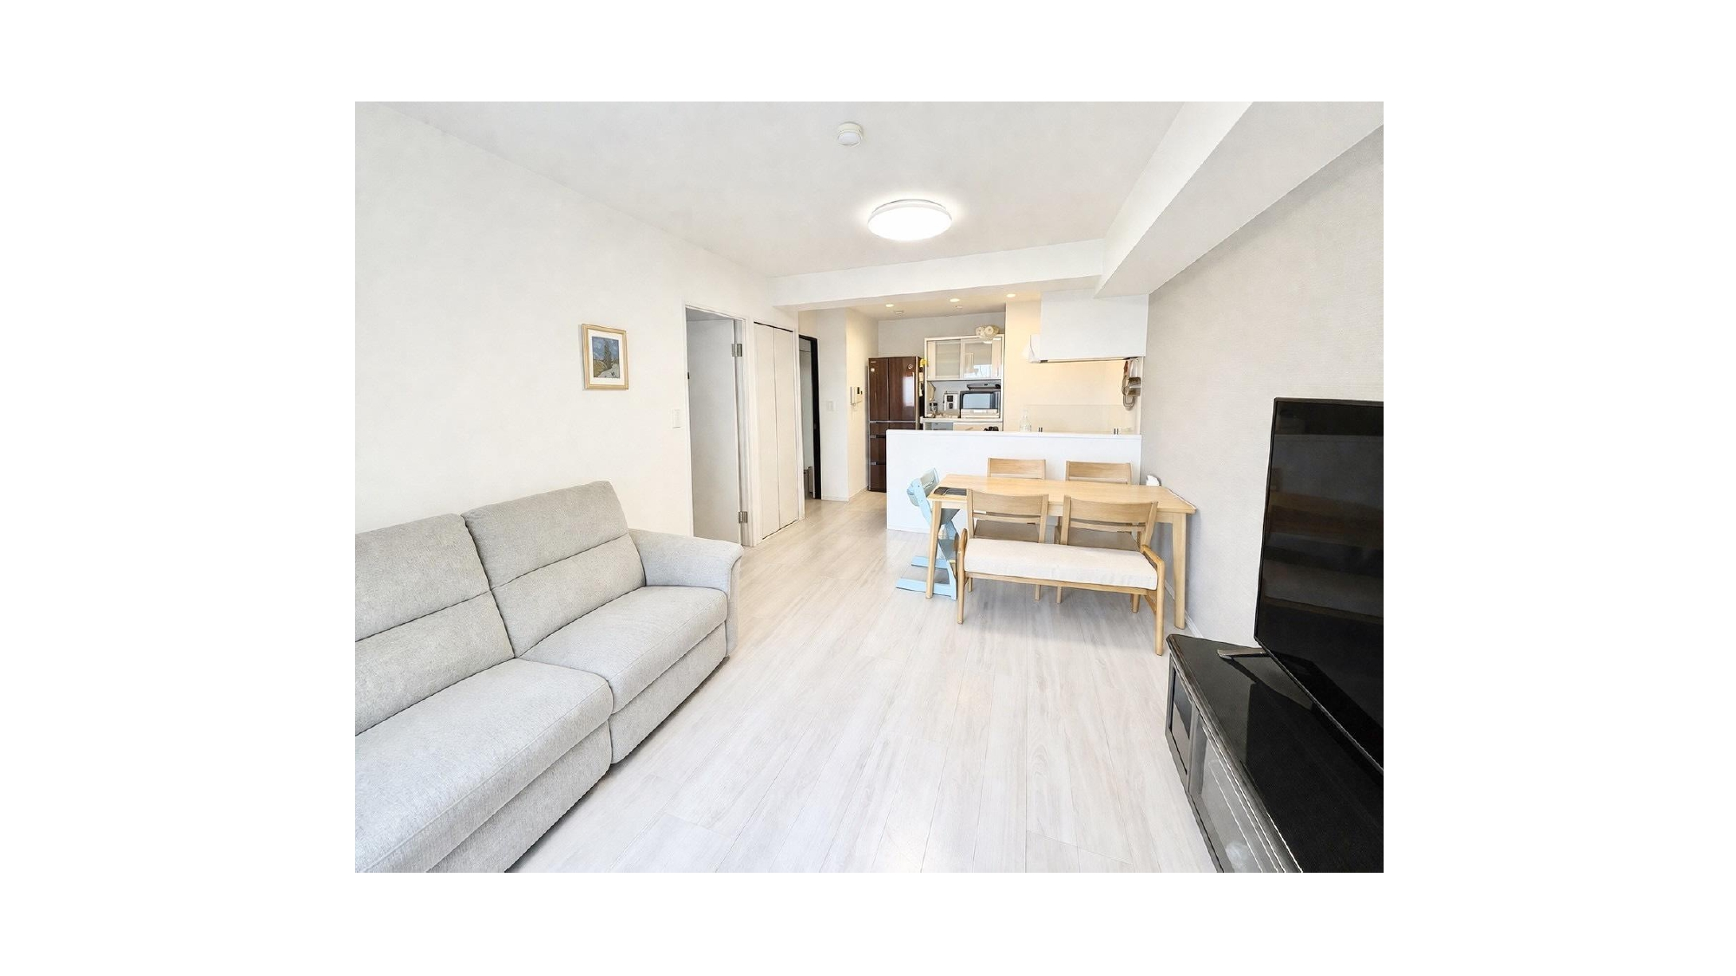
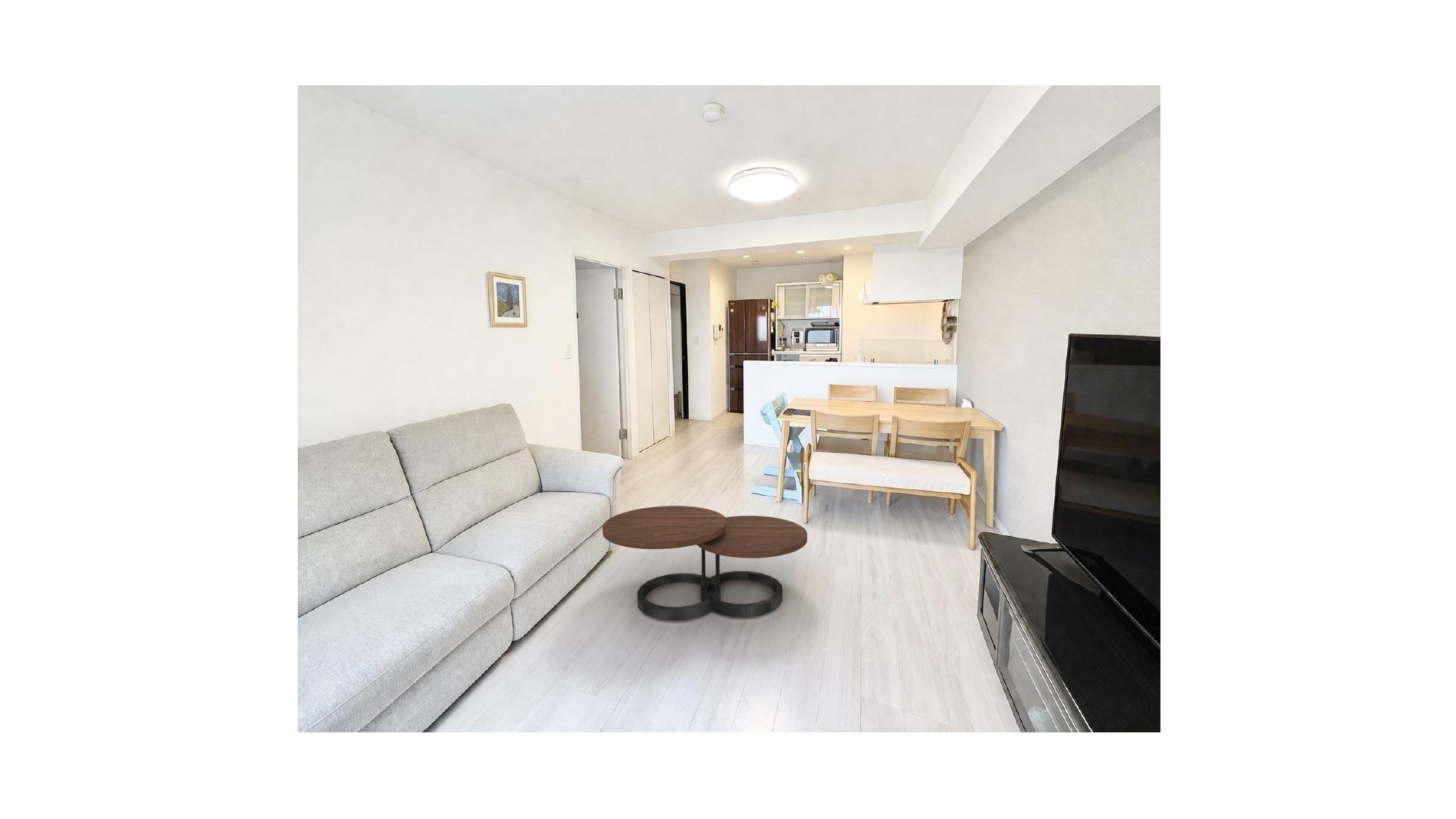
+ coffee table [602,505,808,621]
